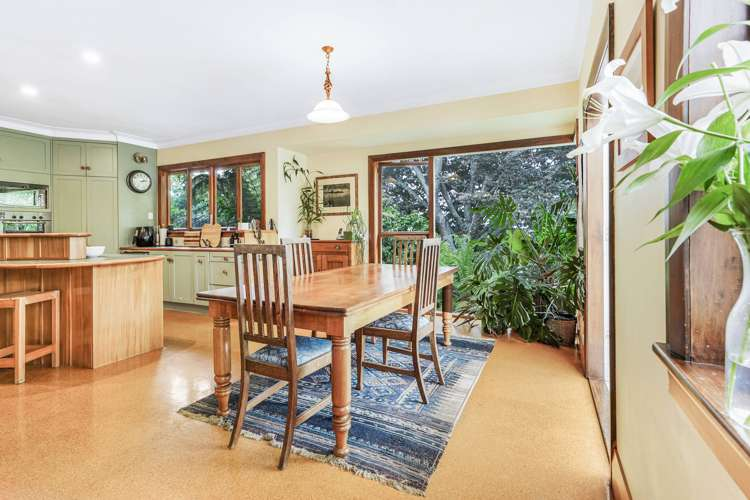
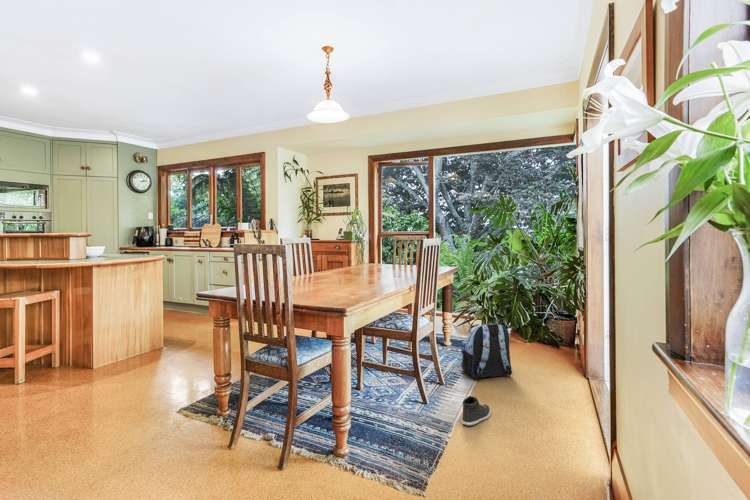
+ sneaker [461,395,492,426]
+ backpack [460,323,513,380]
